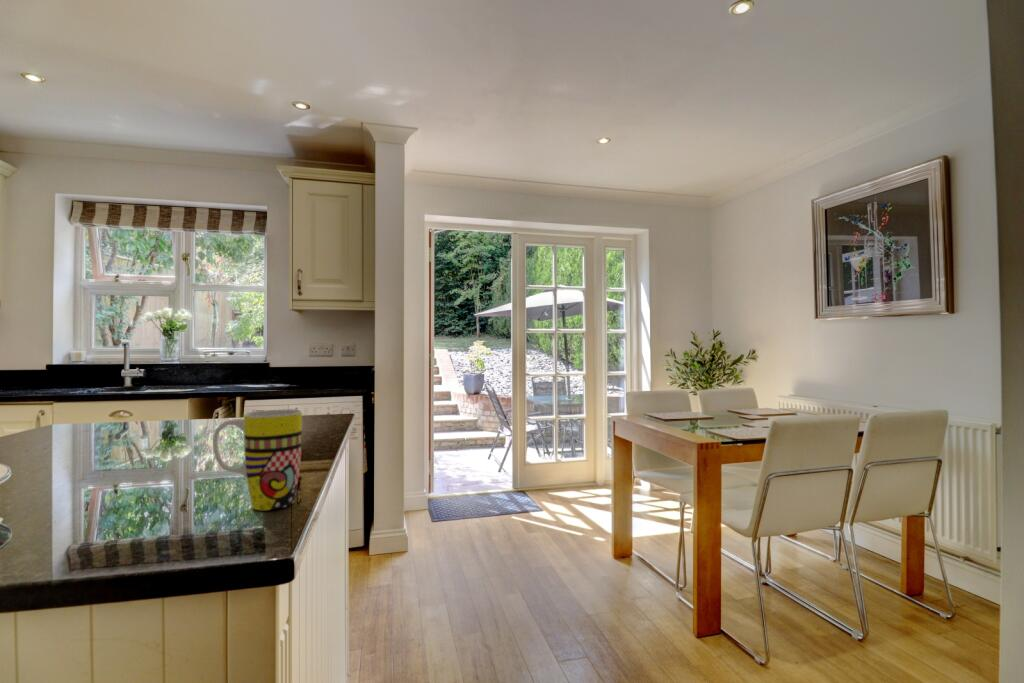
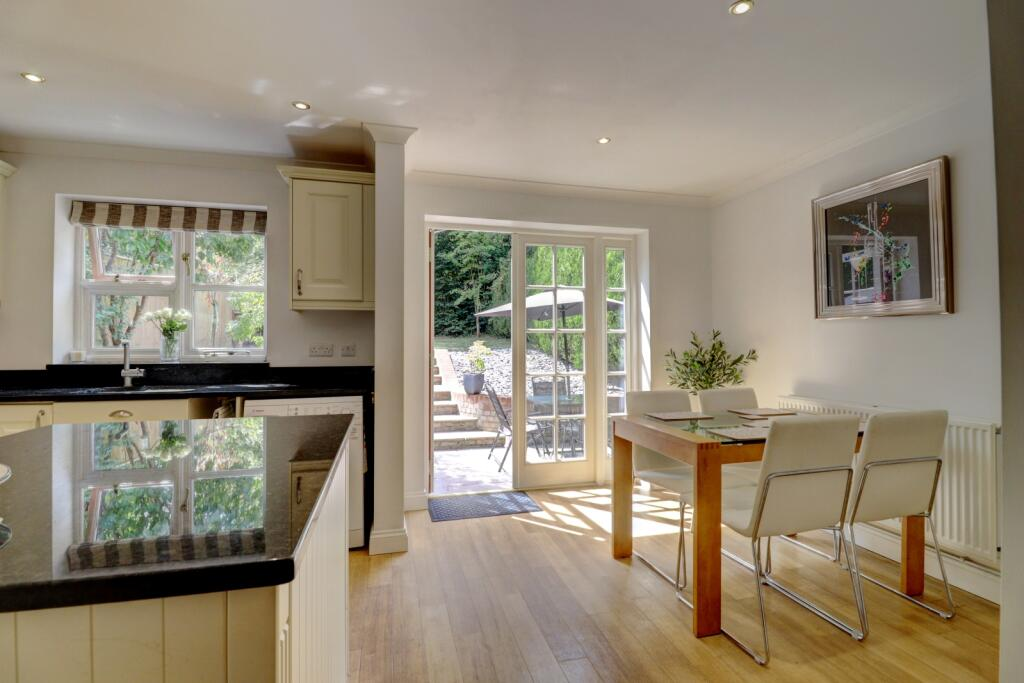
- mug [212,409,303,511]
